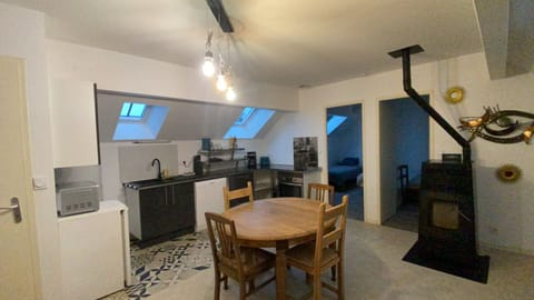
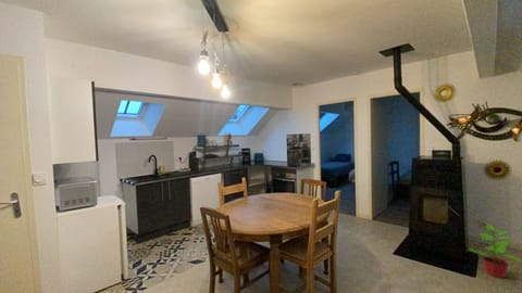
+ potted plant [465,224,522,279]
